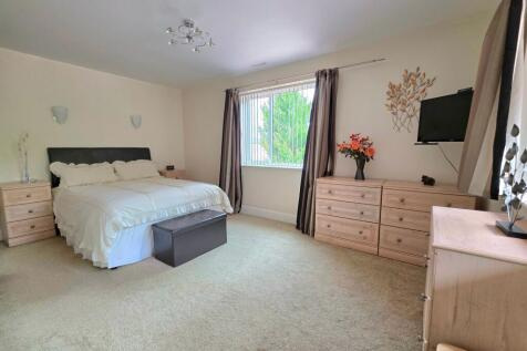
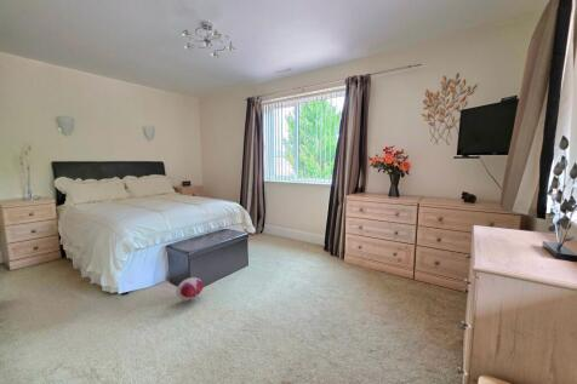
+ plush toy [175,276,205,303]
